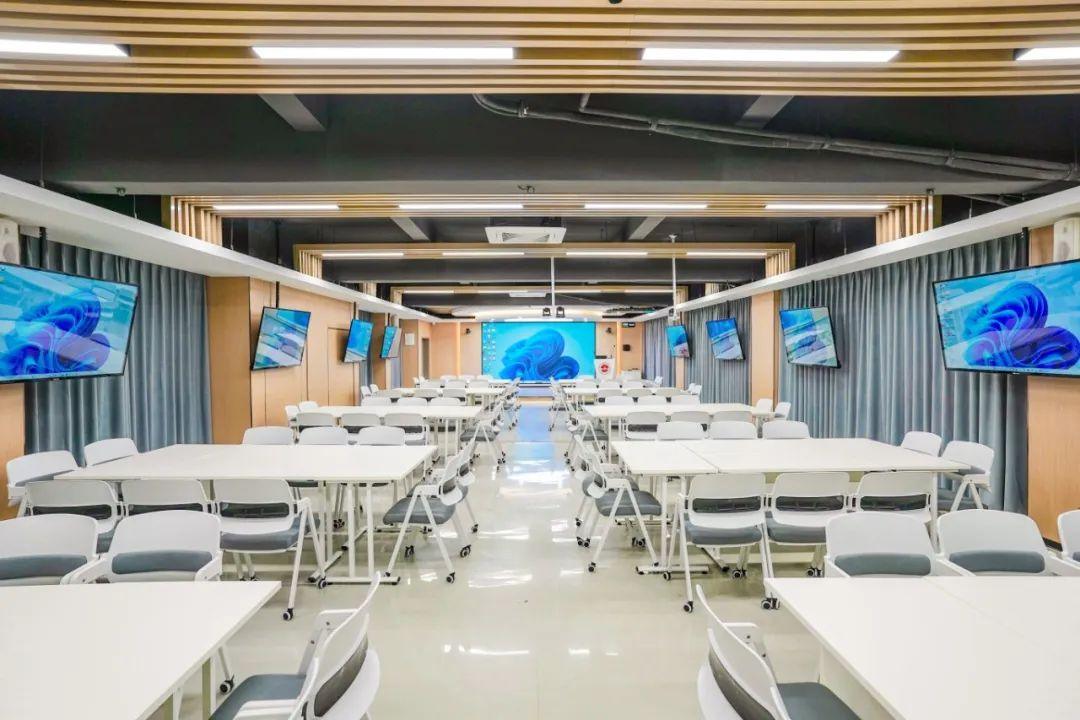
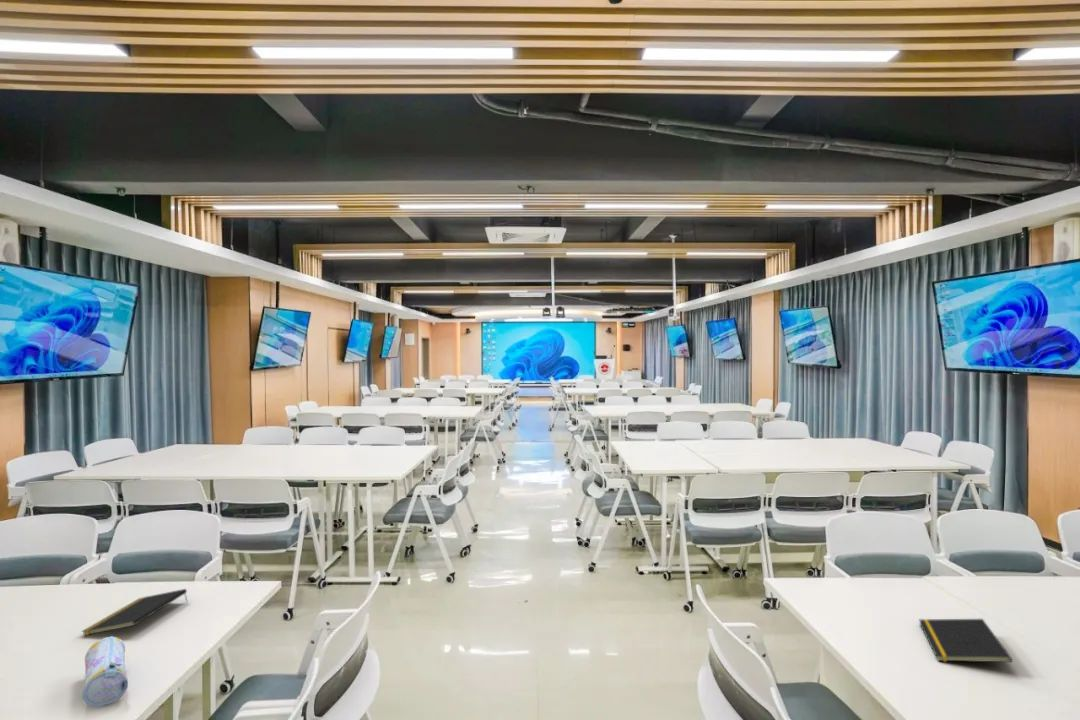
+ notepad [81,588,188,637]
+ pencil case [81,635,129,708]
+ notepad [918,618,1013,663]
